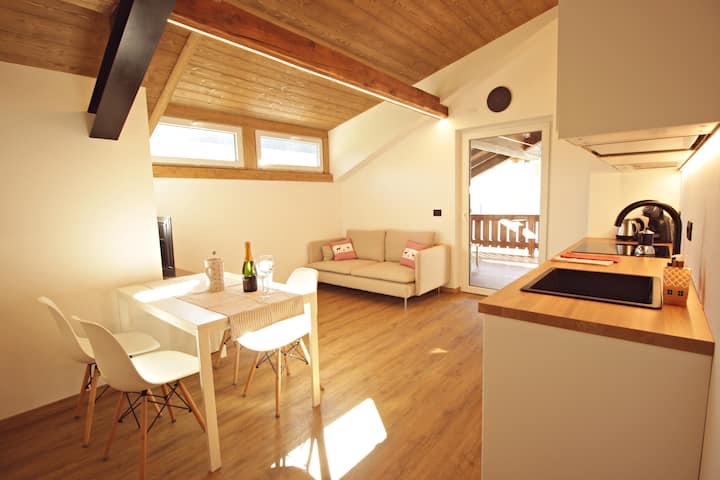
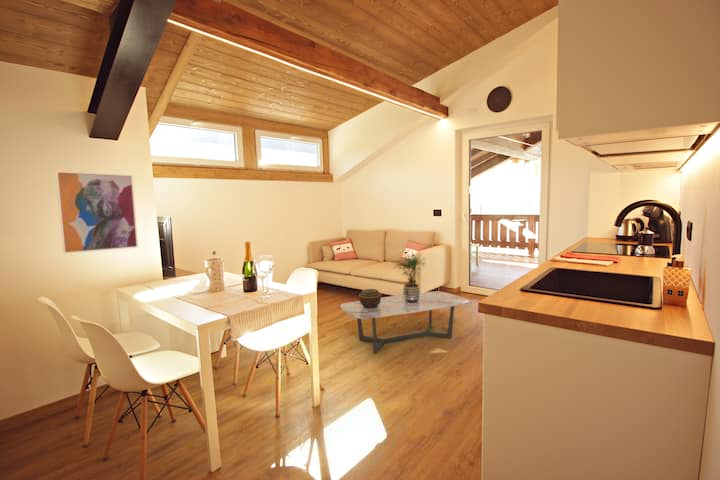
+ wall art [54,170,139,255]
+ coffee table [339,290,470,354]
+ potted plant [392,254,427,303]
+ decorative container [358,288,383,308]
